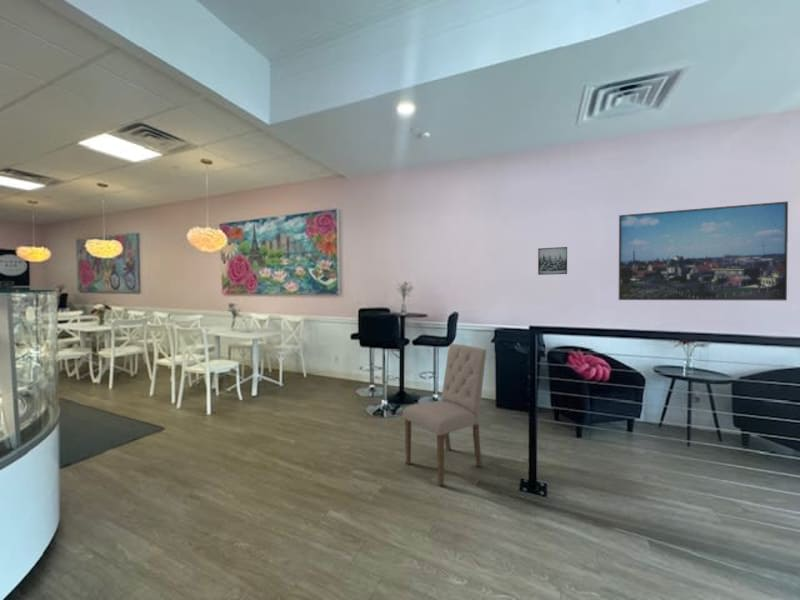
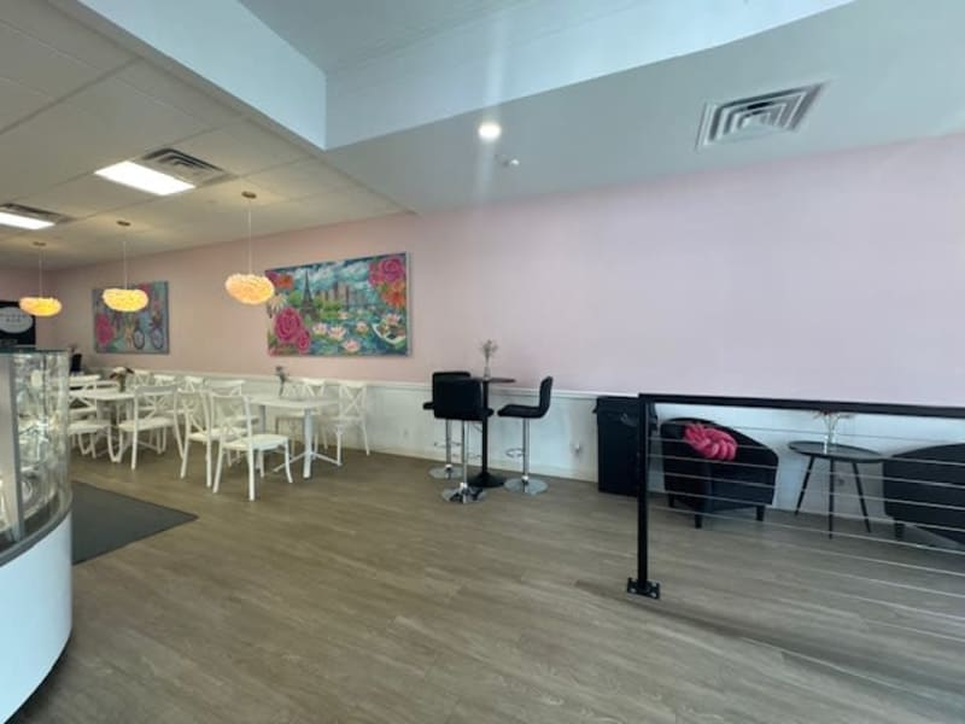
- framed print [618,200,789,302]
- dining chair [402,343,487,487]
- wall art [537,246,568,276]
